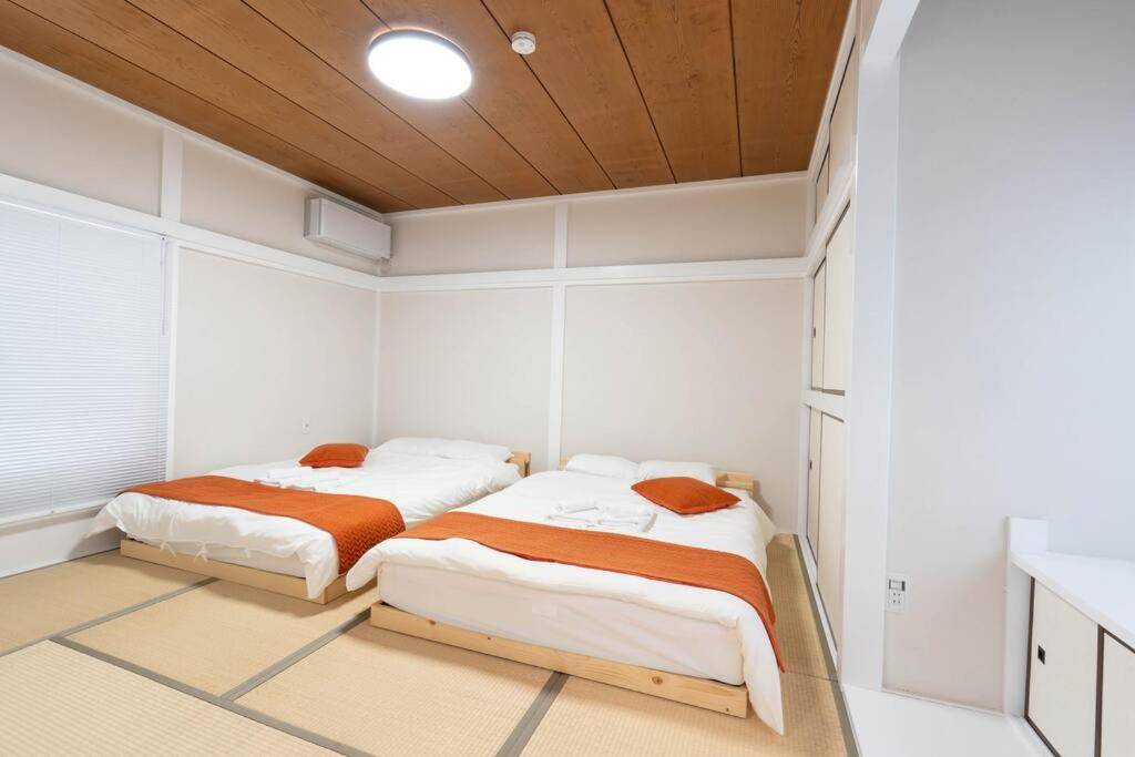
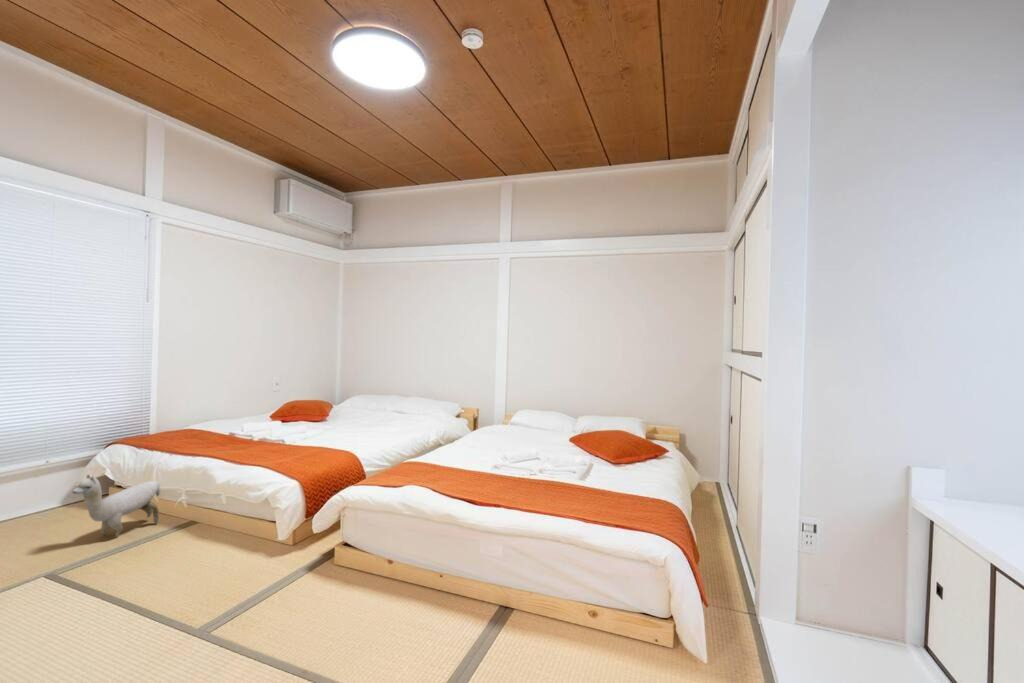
+ plush toy [72,473,161,538]
